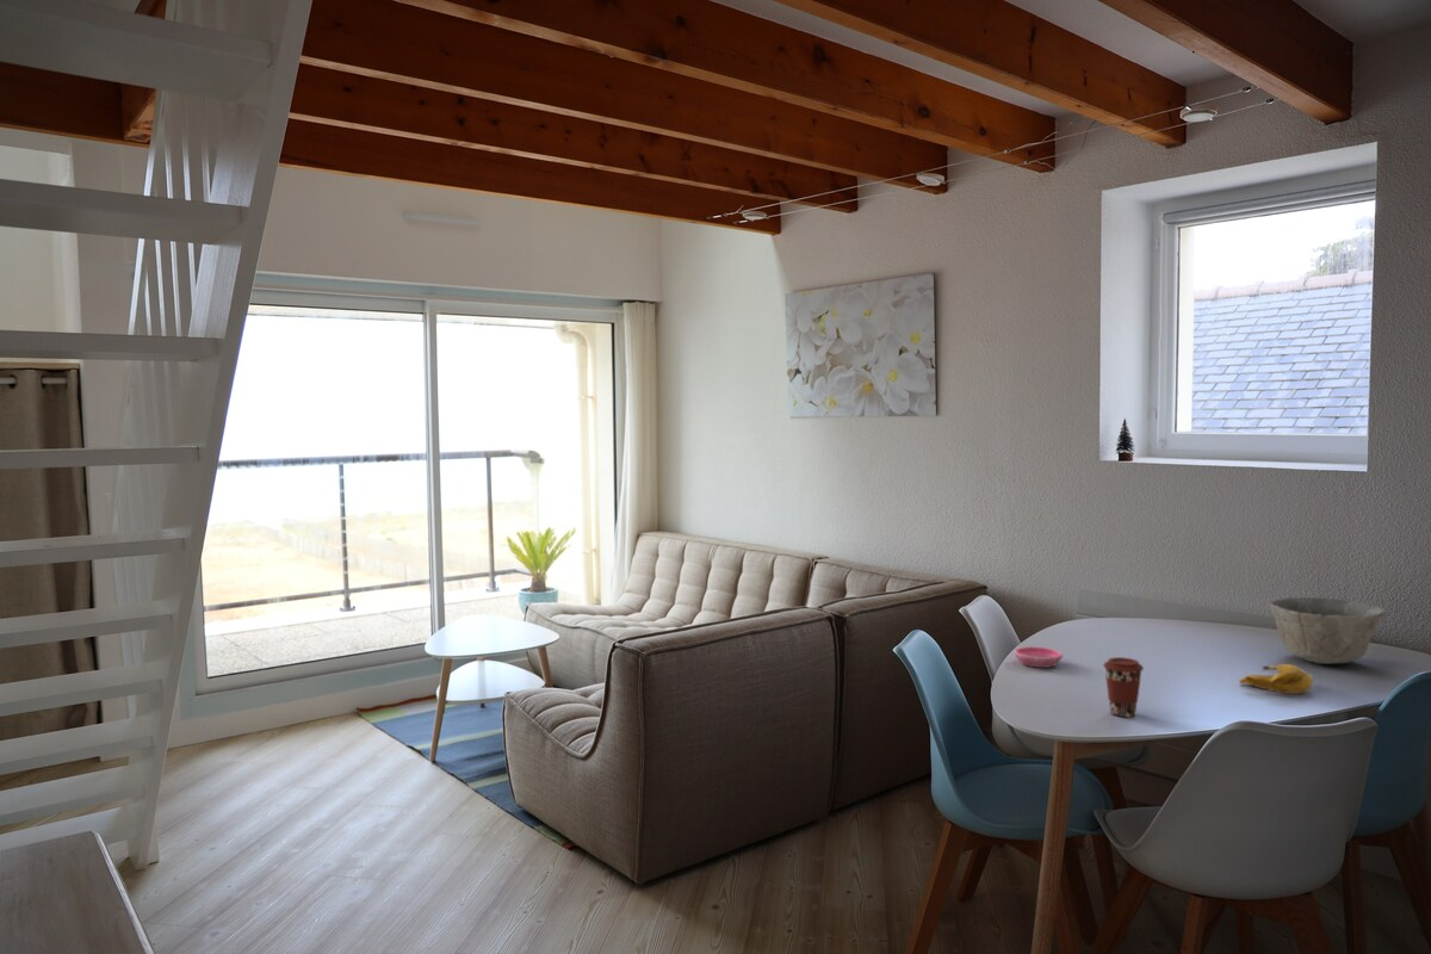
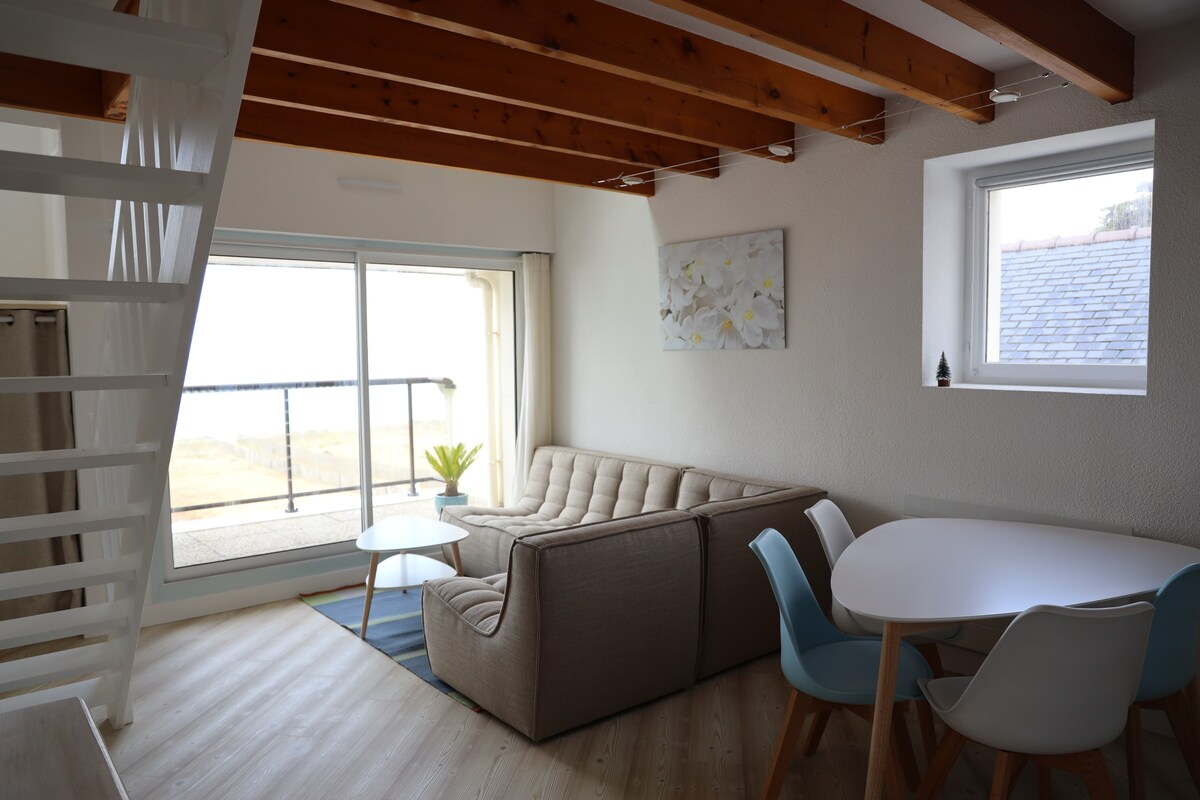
- bowl [1269,596,1387,665]
- coffee cup [1102,656,1145,718]
- saucer [1012,645,1064,669]
- banana [1238,663,1314,695]
